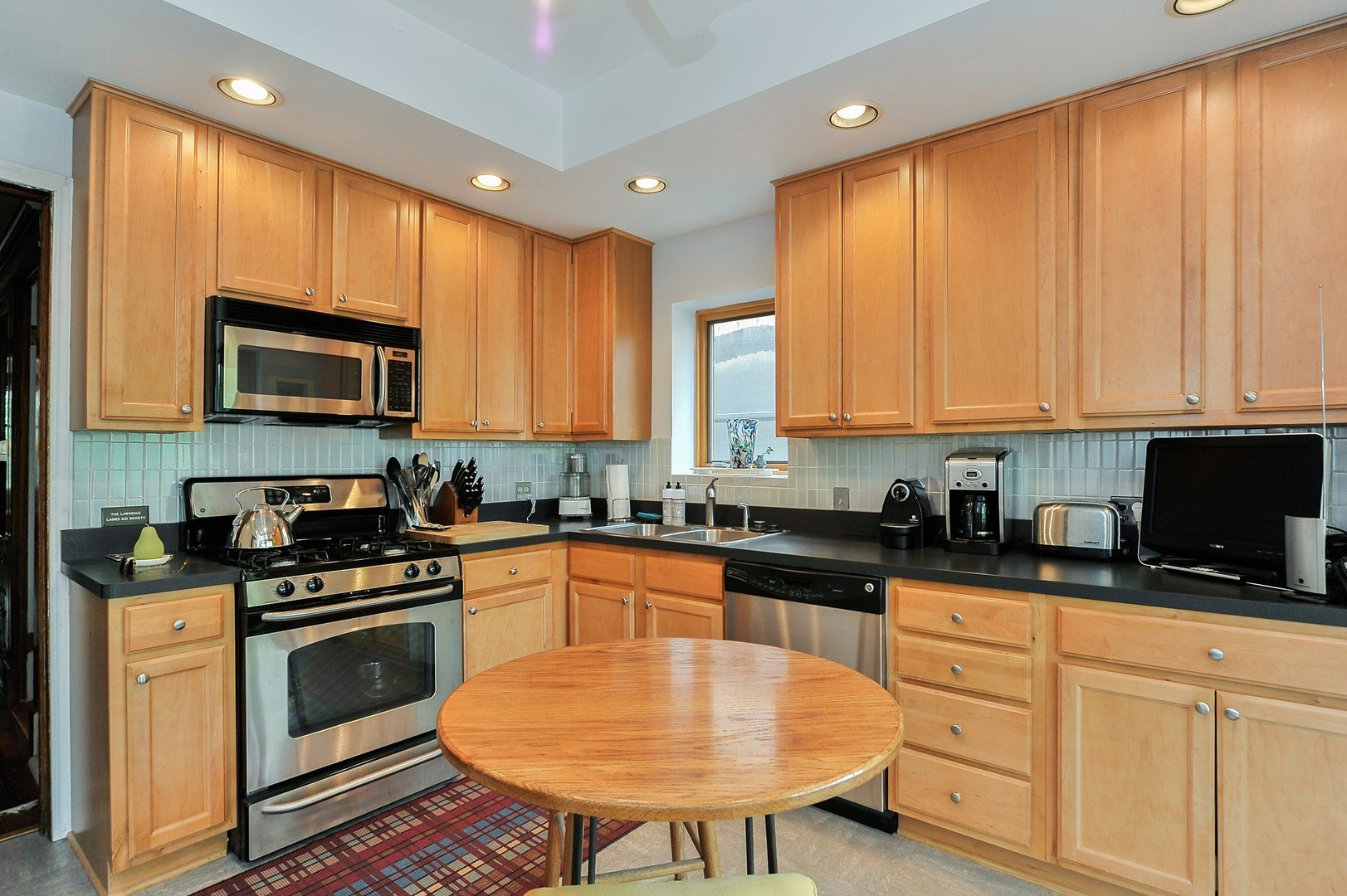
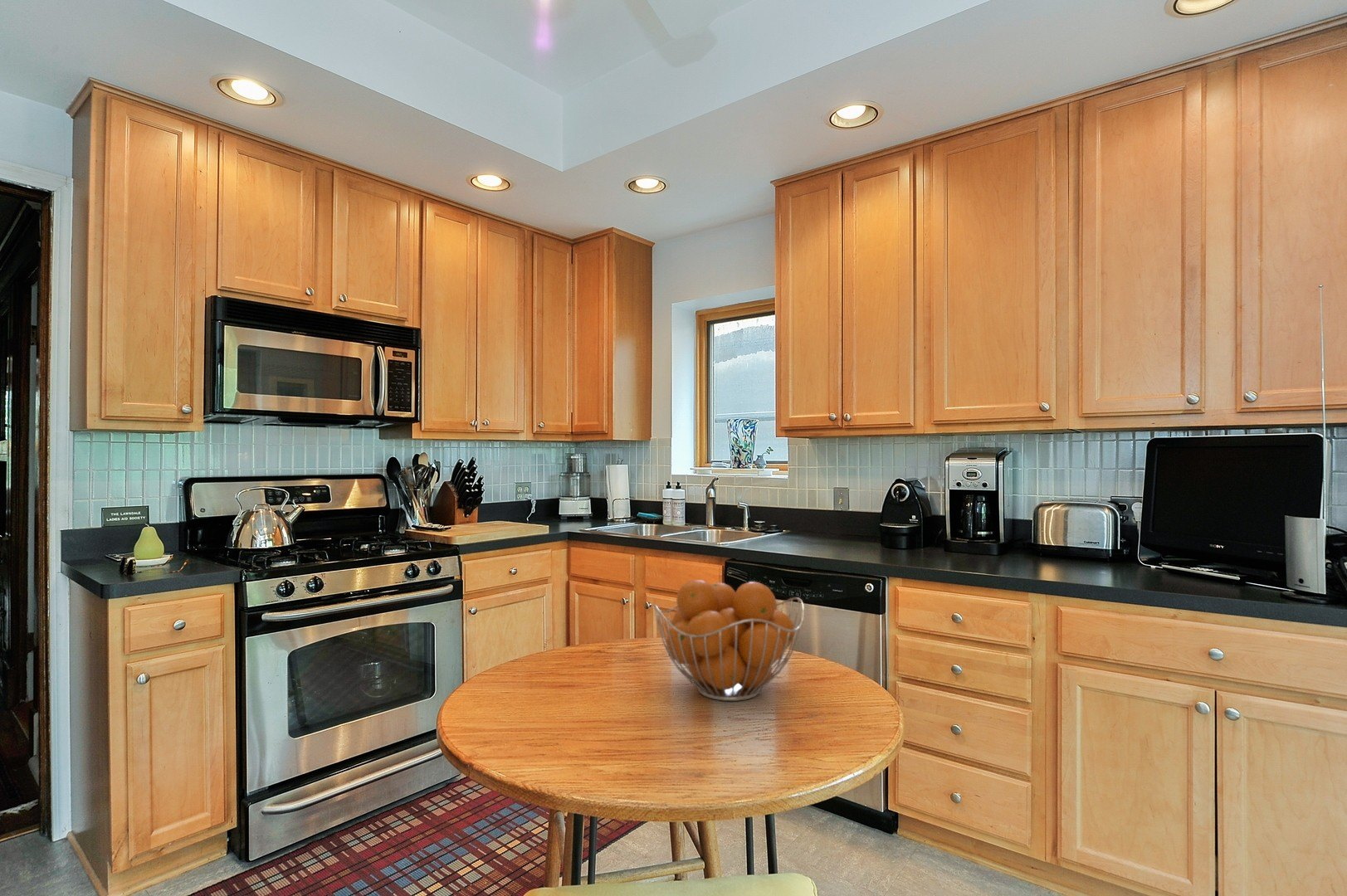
+ fruit basket [652,579,805,702]
